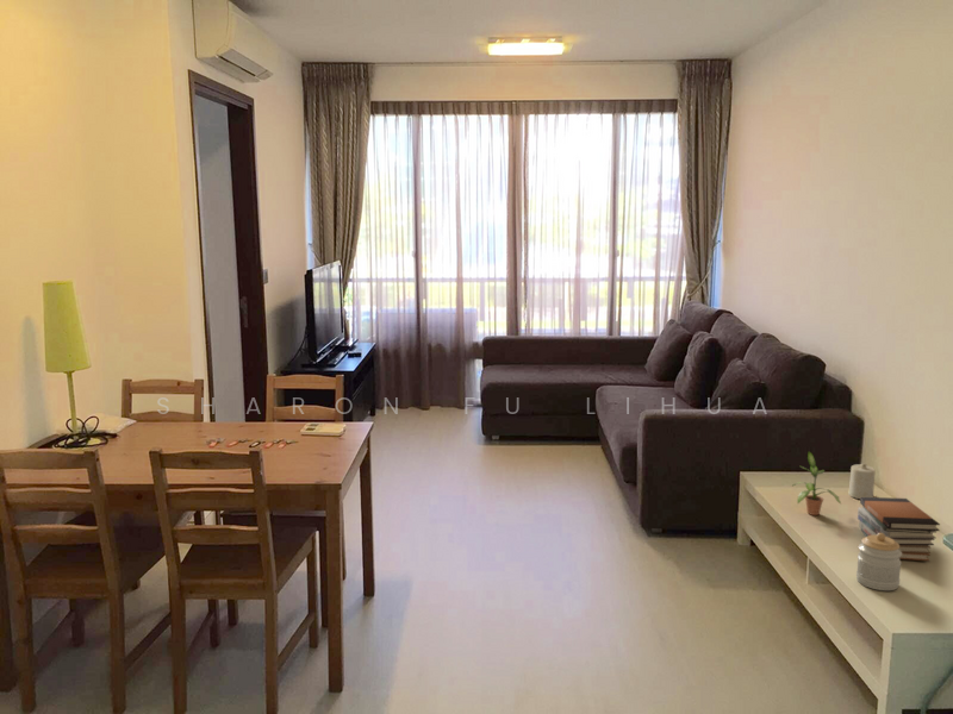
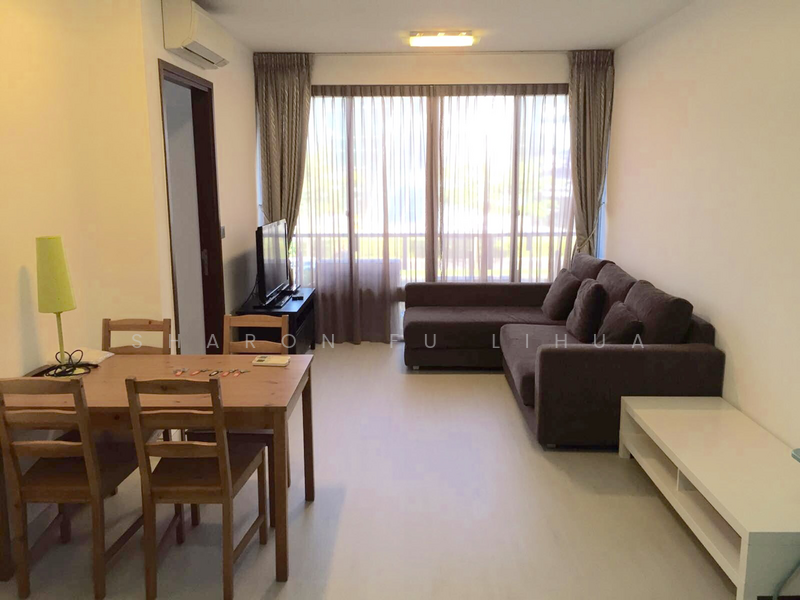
- jar [855,533,903,591]
- candle [847,462,876,500]
- book stack [857,496,941,562]
- potted plant [791,451,842,516]
